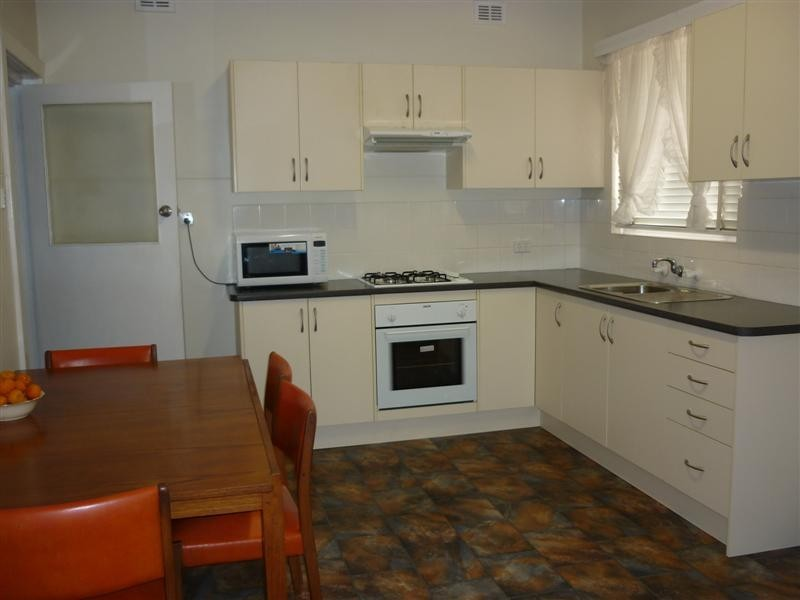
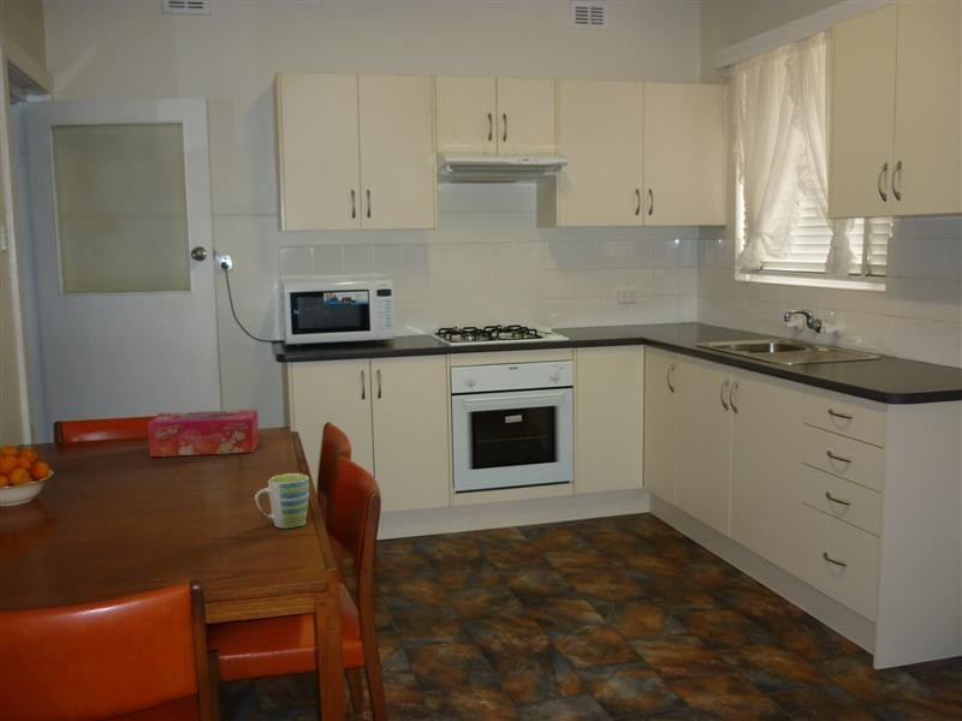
+ mug [254,472,310,529]
+ tissue box [147,409,260,458]
